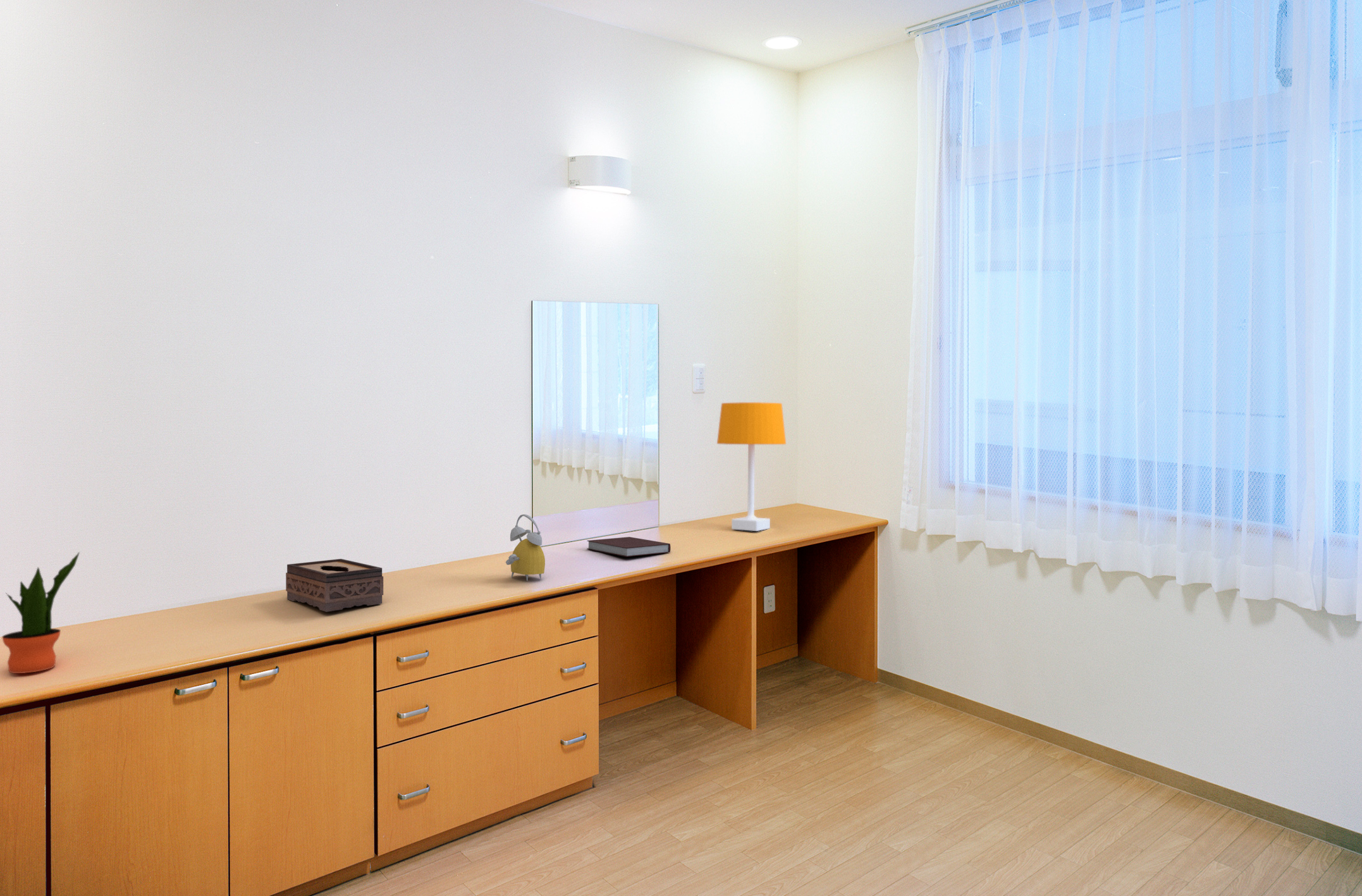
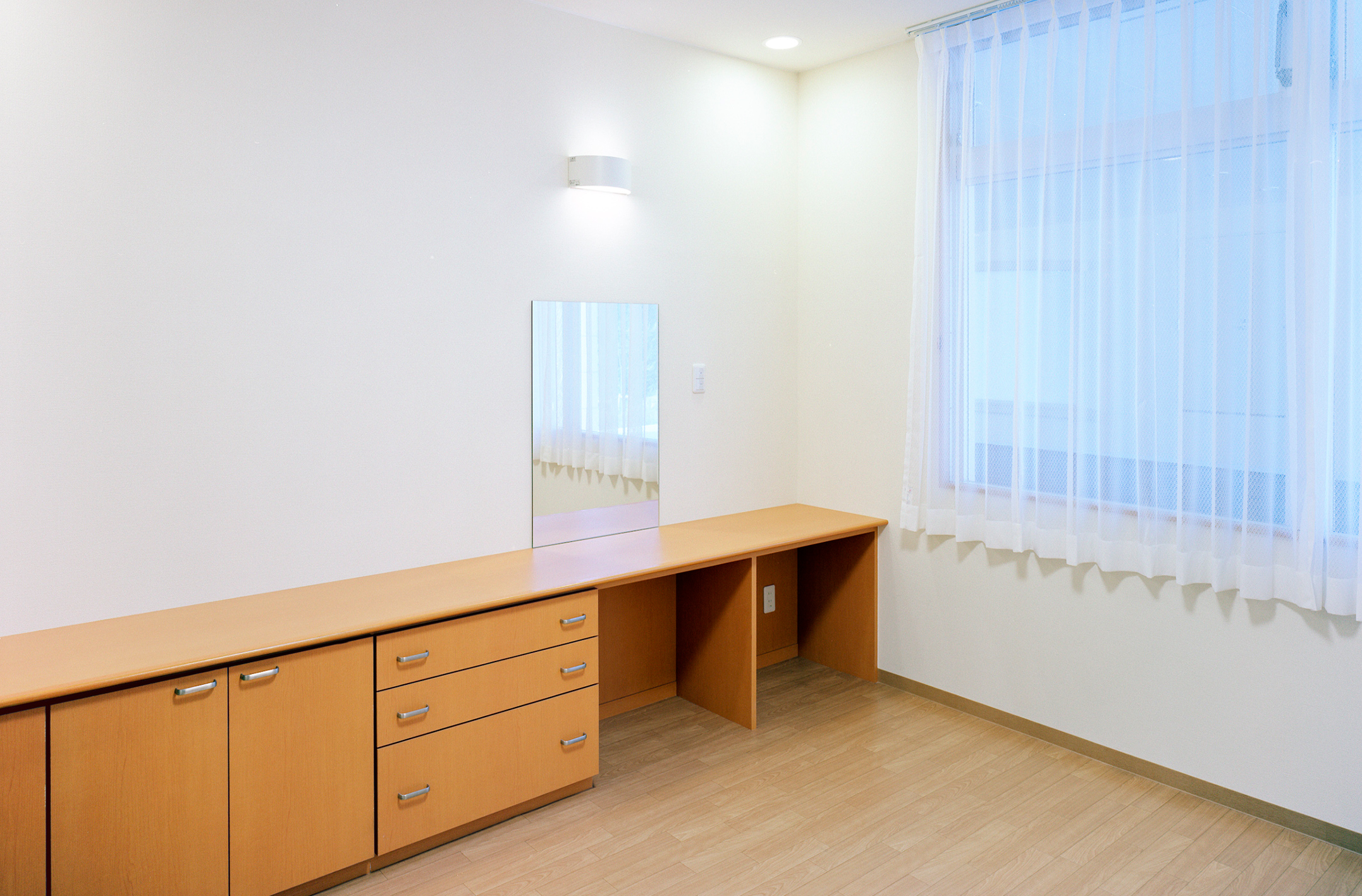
- tissue box [285,558,384,612]
- alarm clock [505,513,546,581]
- notebook [586,536,672,558]
- desk lamp [716,402,787,532]
- potted plant [1,551,81,674]
